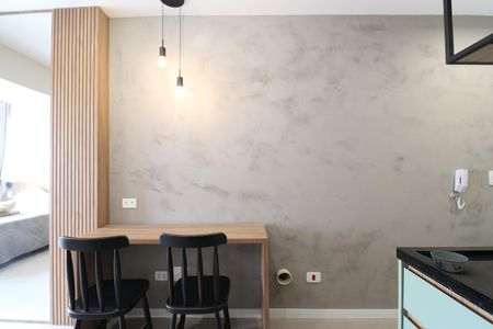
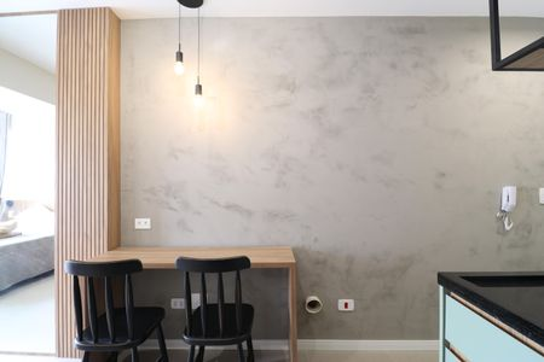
- bowl [429,249,469,273]
